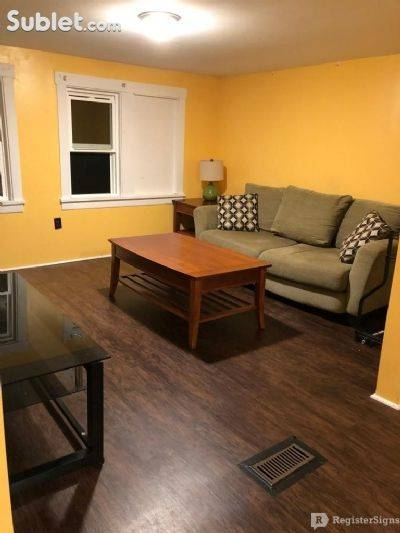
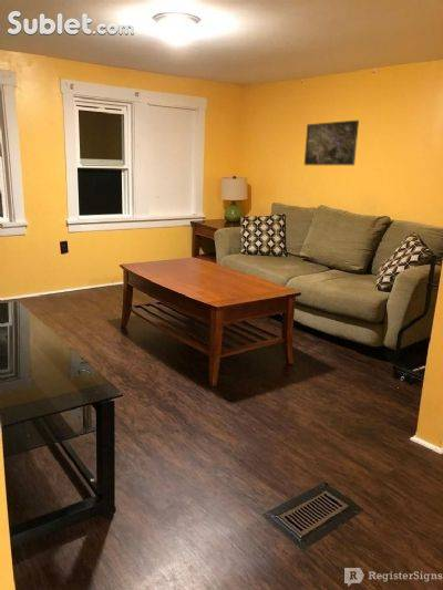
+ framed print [303,120,360,166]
